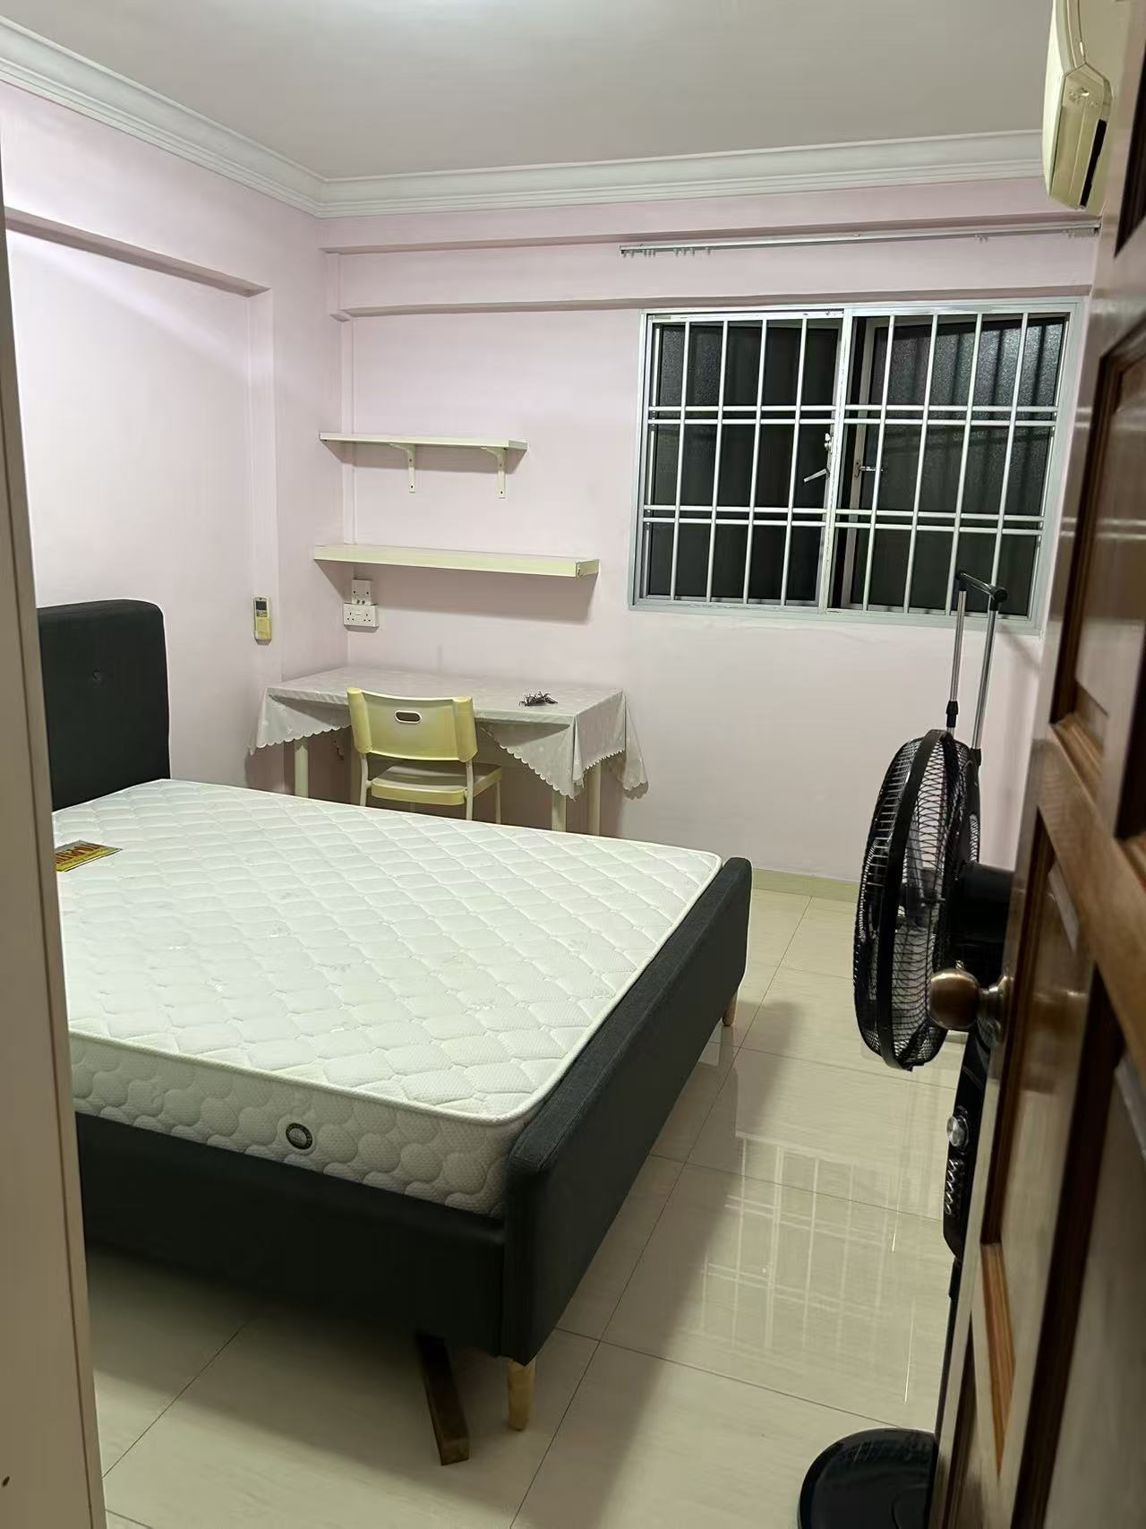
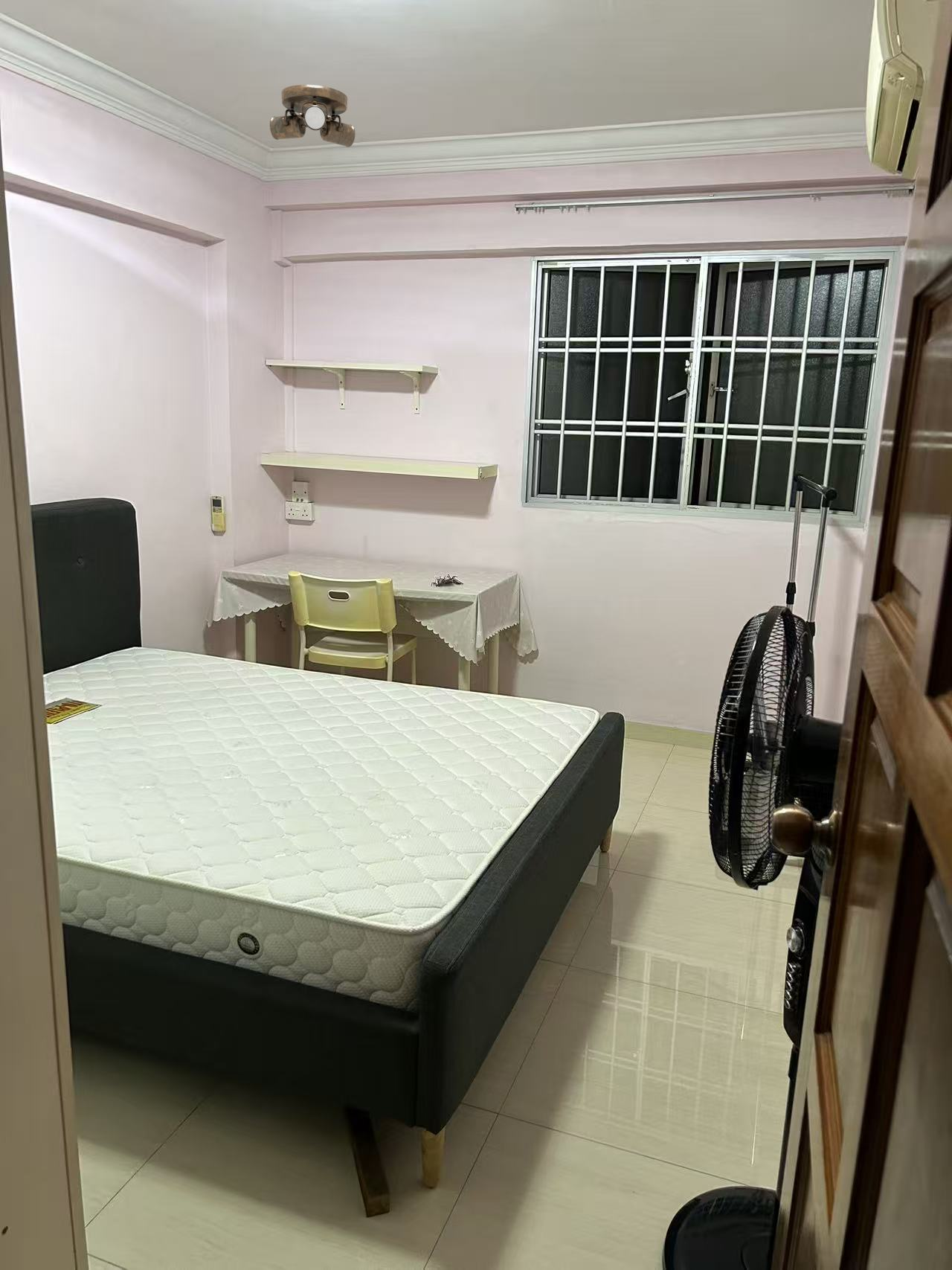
+ ceiling light [269,84,356,148]
